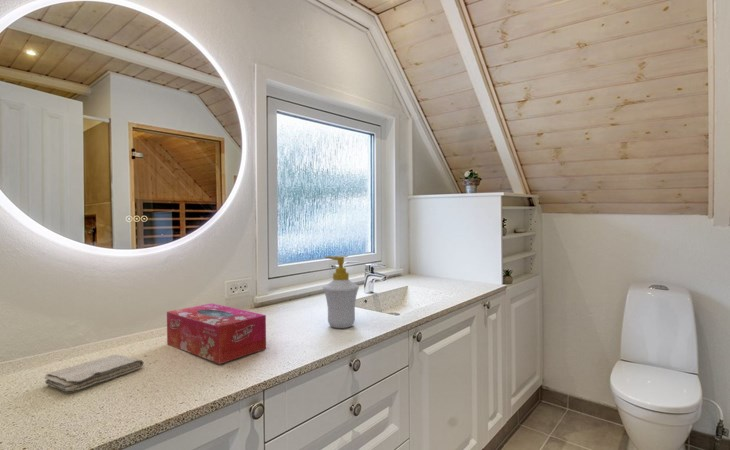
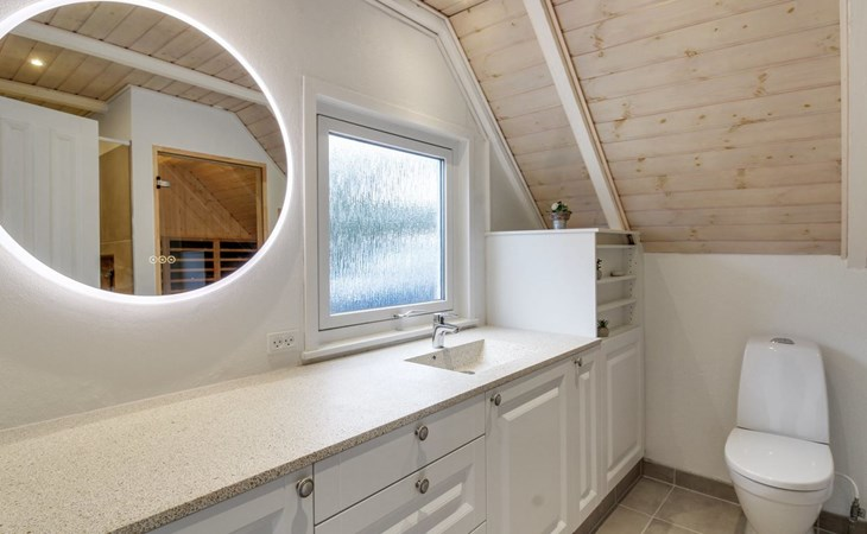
- washcloth [44,353,145,392]
- tissue box [166,303,267,365]
- soap bottle [322,255,360,329]
